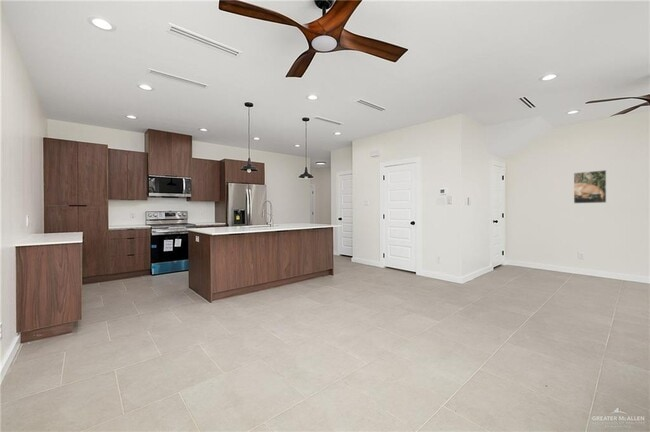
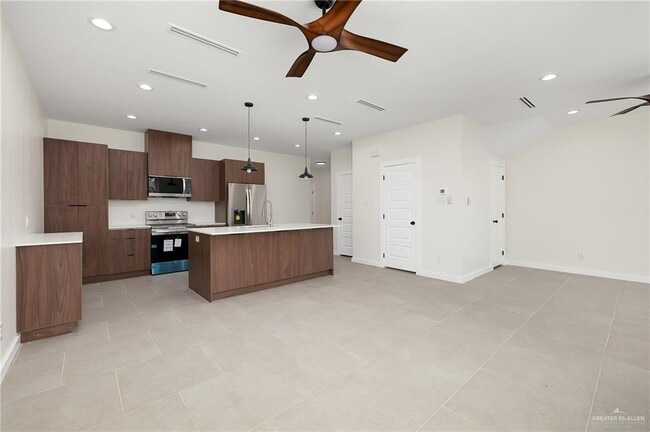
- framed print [573,169,607,204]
